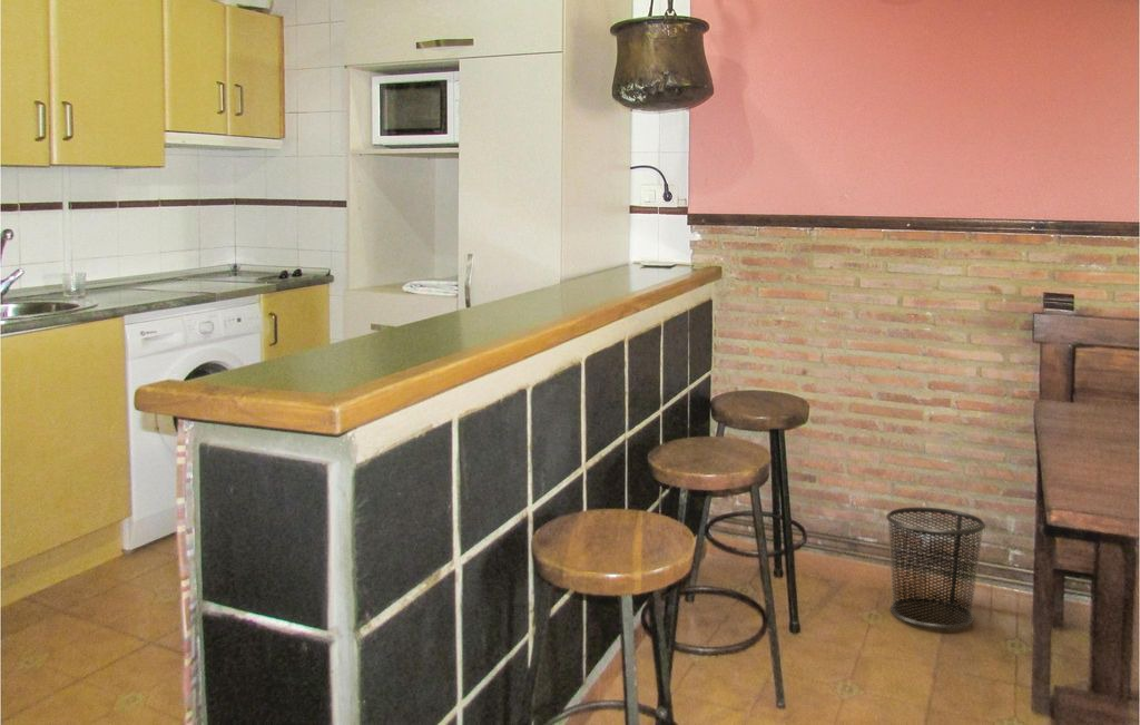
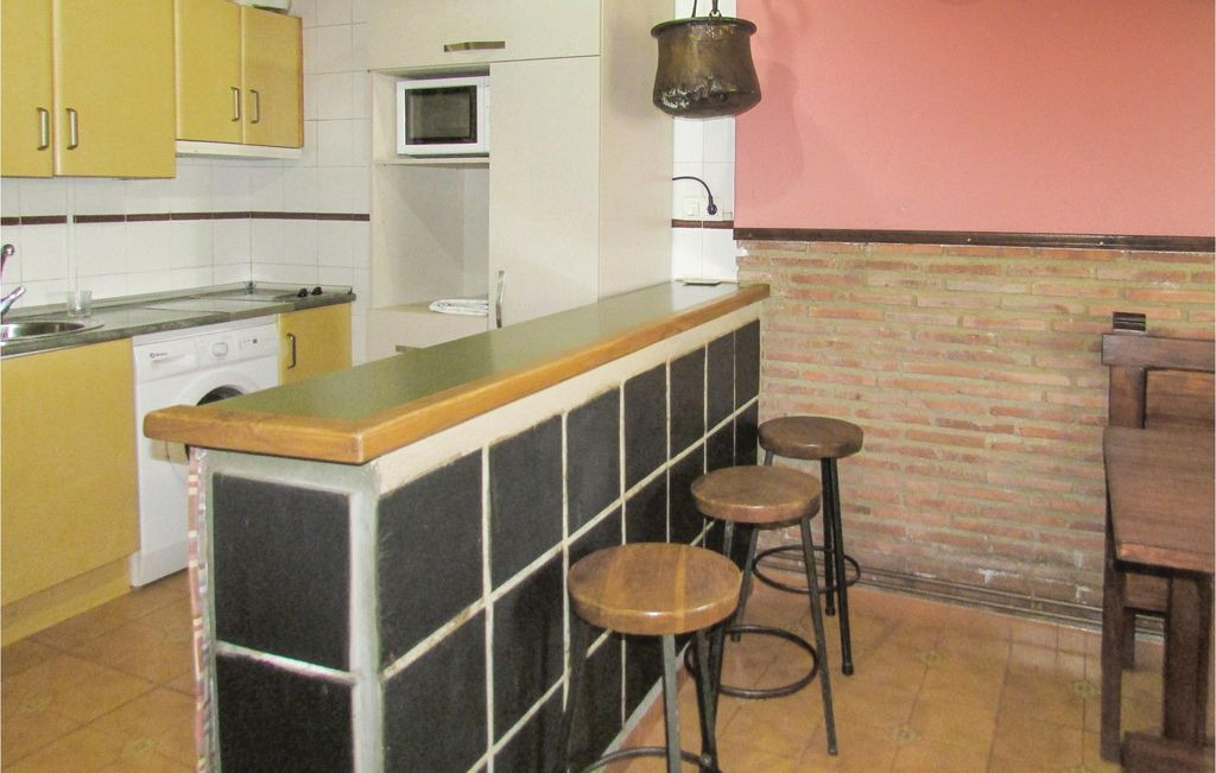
- waste bin [885,507,986,630]
